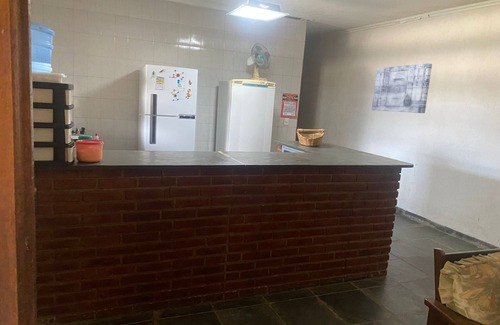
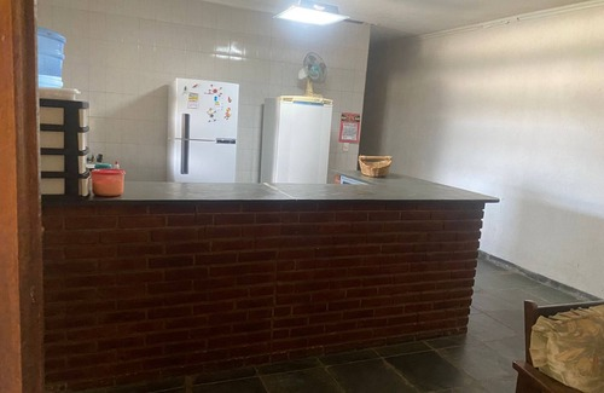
- wall art [371,62,433,114]
